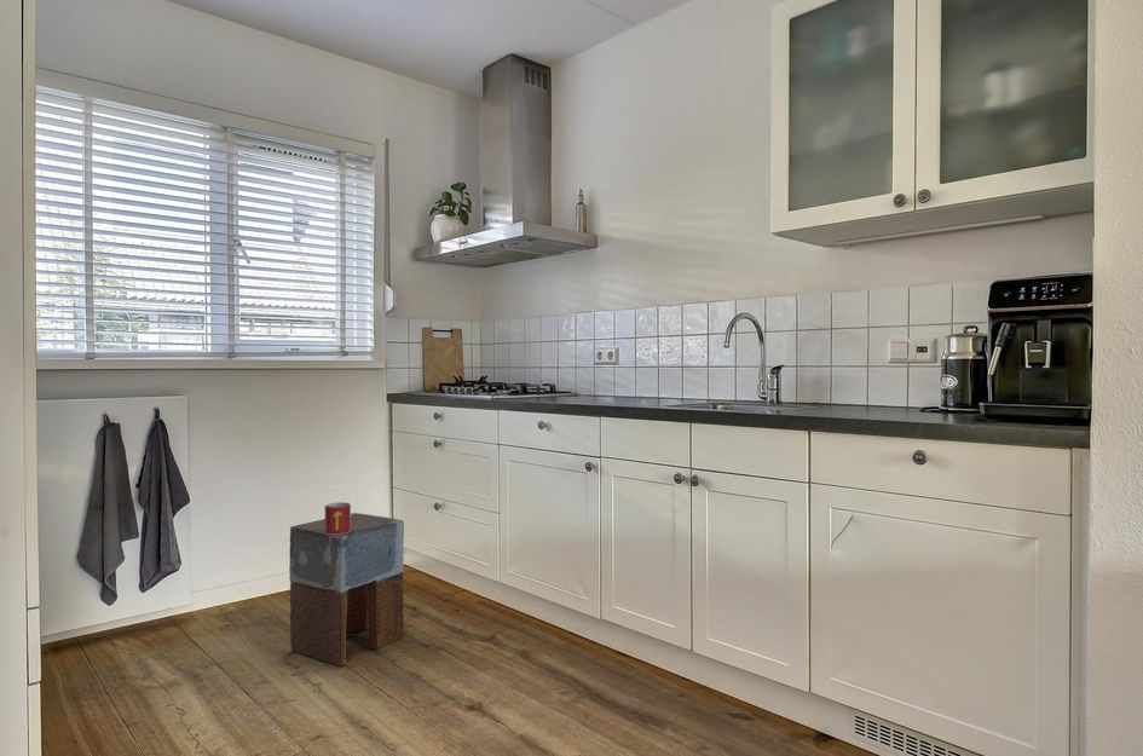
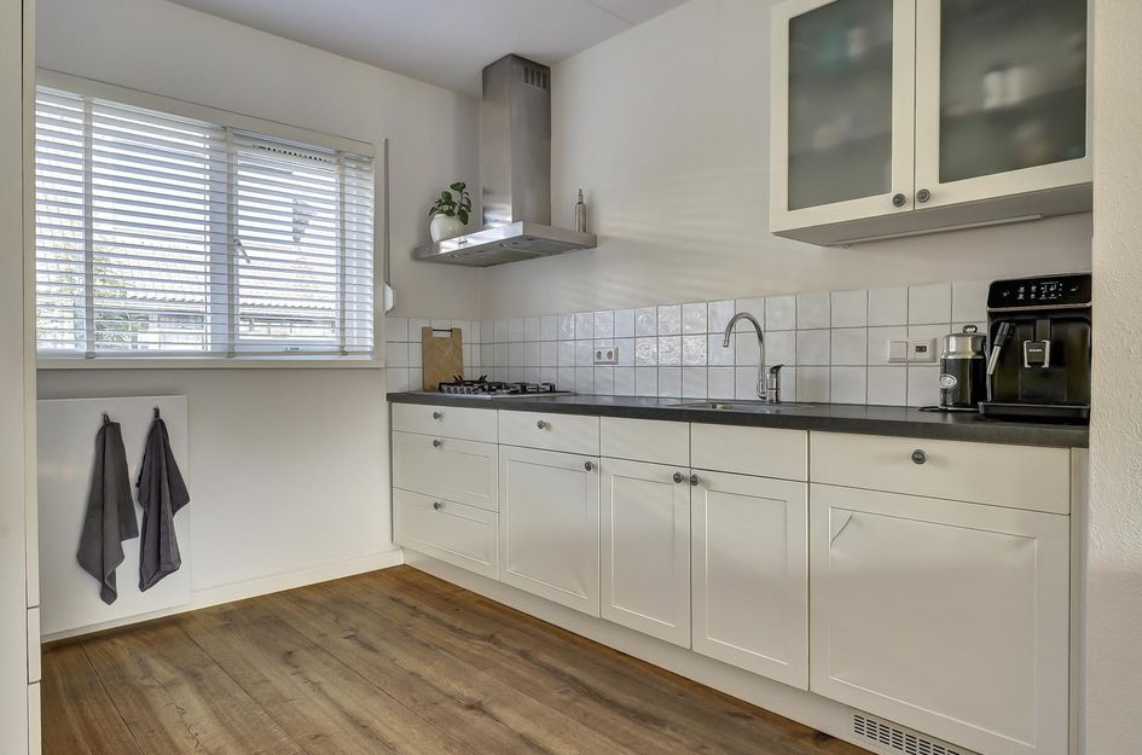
- stool [288,512,405,668]
- mug [324,501,352,535]
